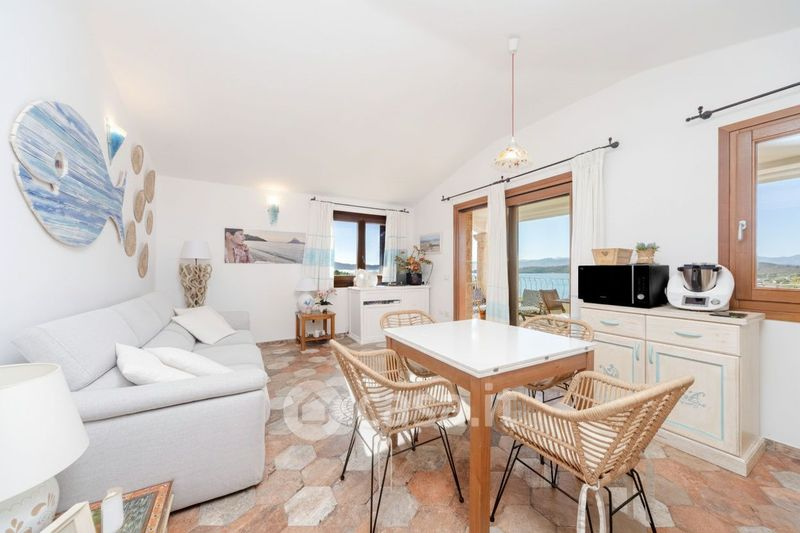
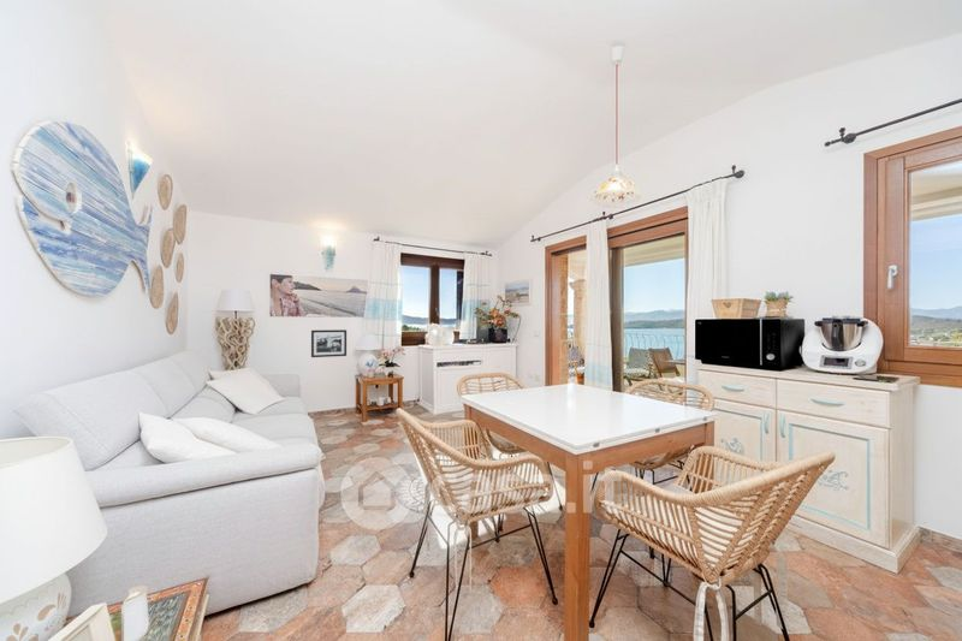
+ picture frame [310,328,348,358]
